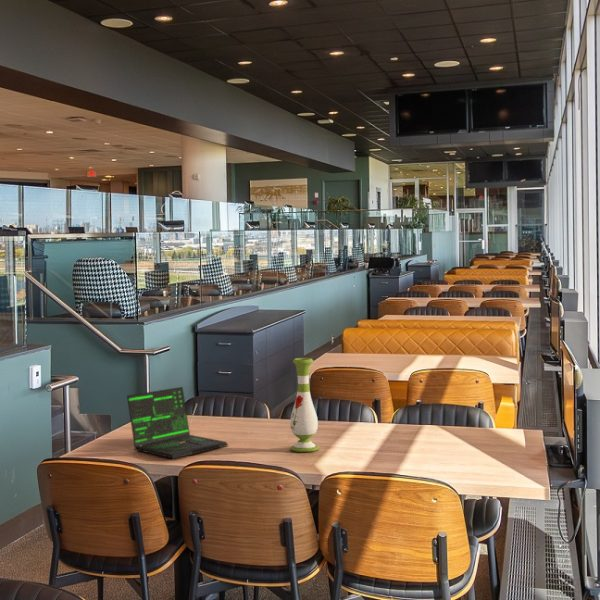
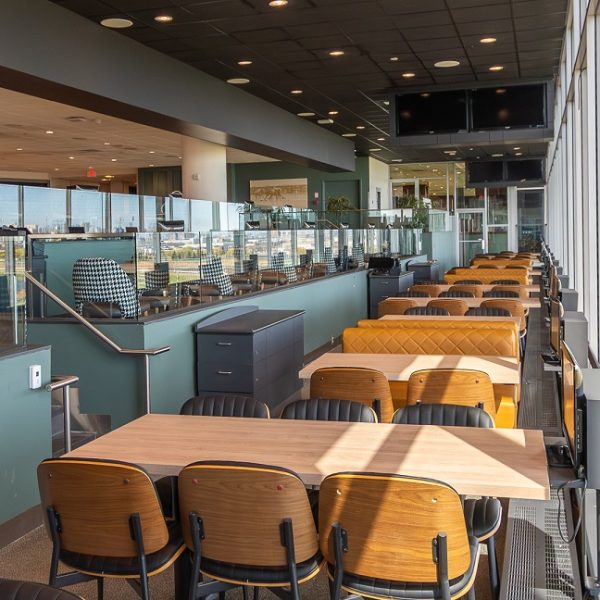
- vase [289,357,320,453]
- laptop [126,386,229,460]
